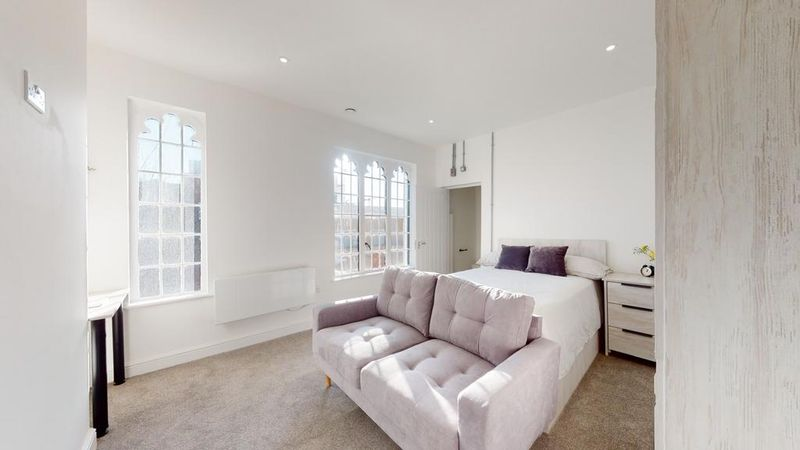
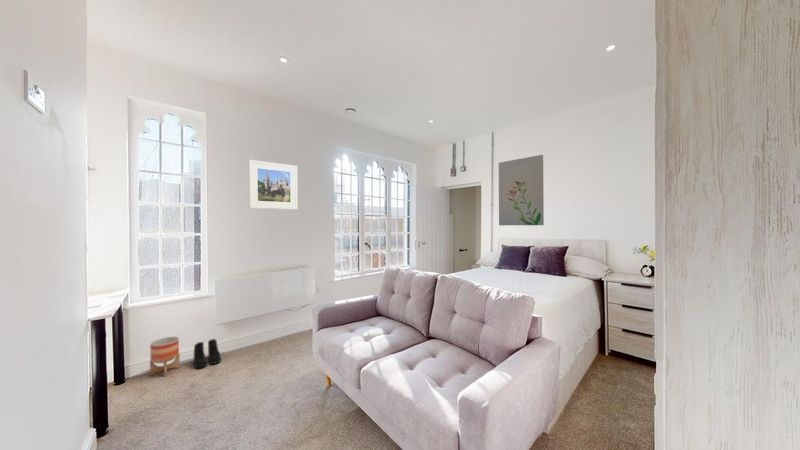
+ planter [149,336,181,377]
+ boots [193,338,222,369]
+ wall art [498,154,545,226]
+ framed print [248,159,299,211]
